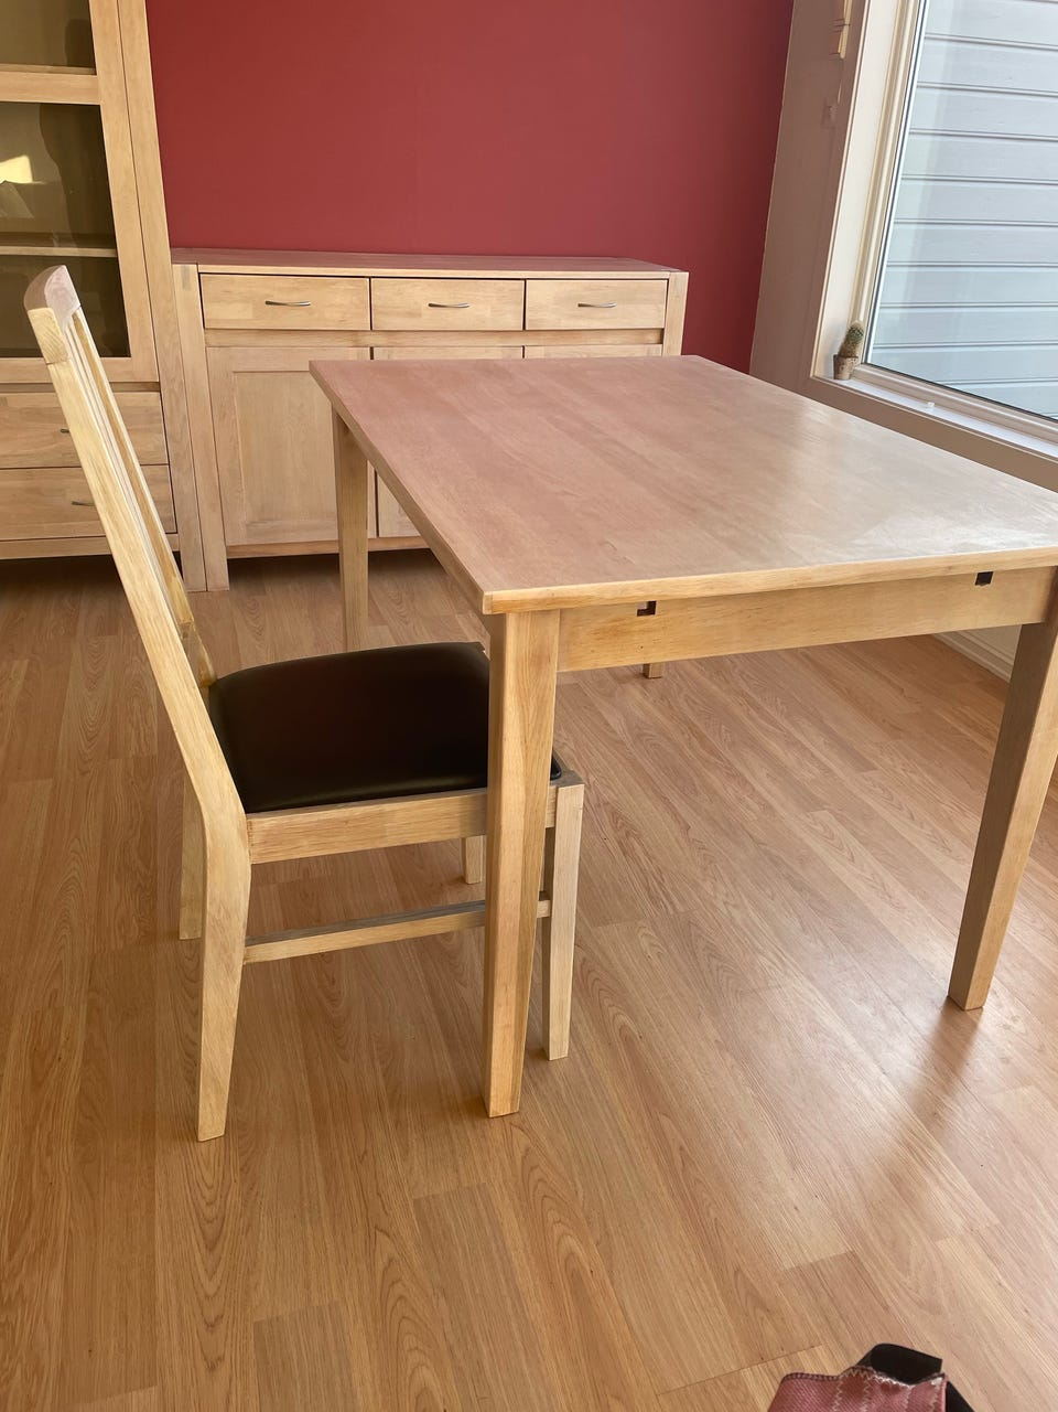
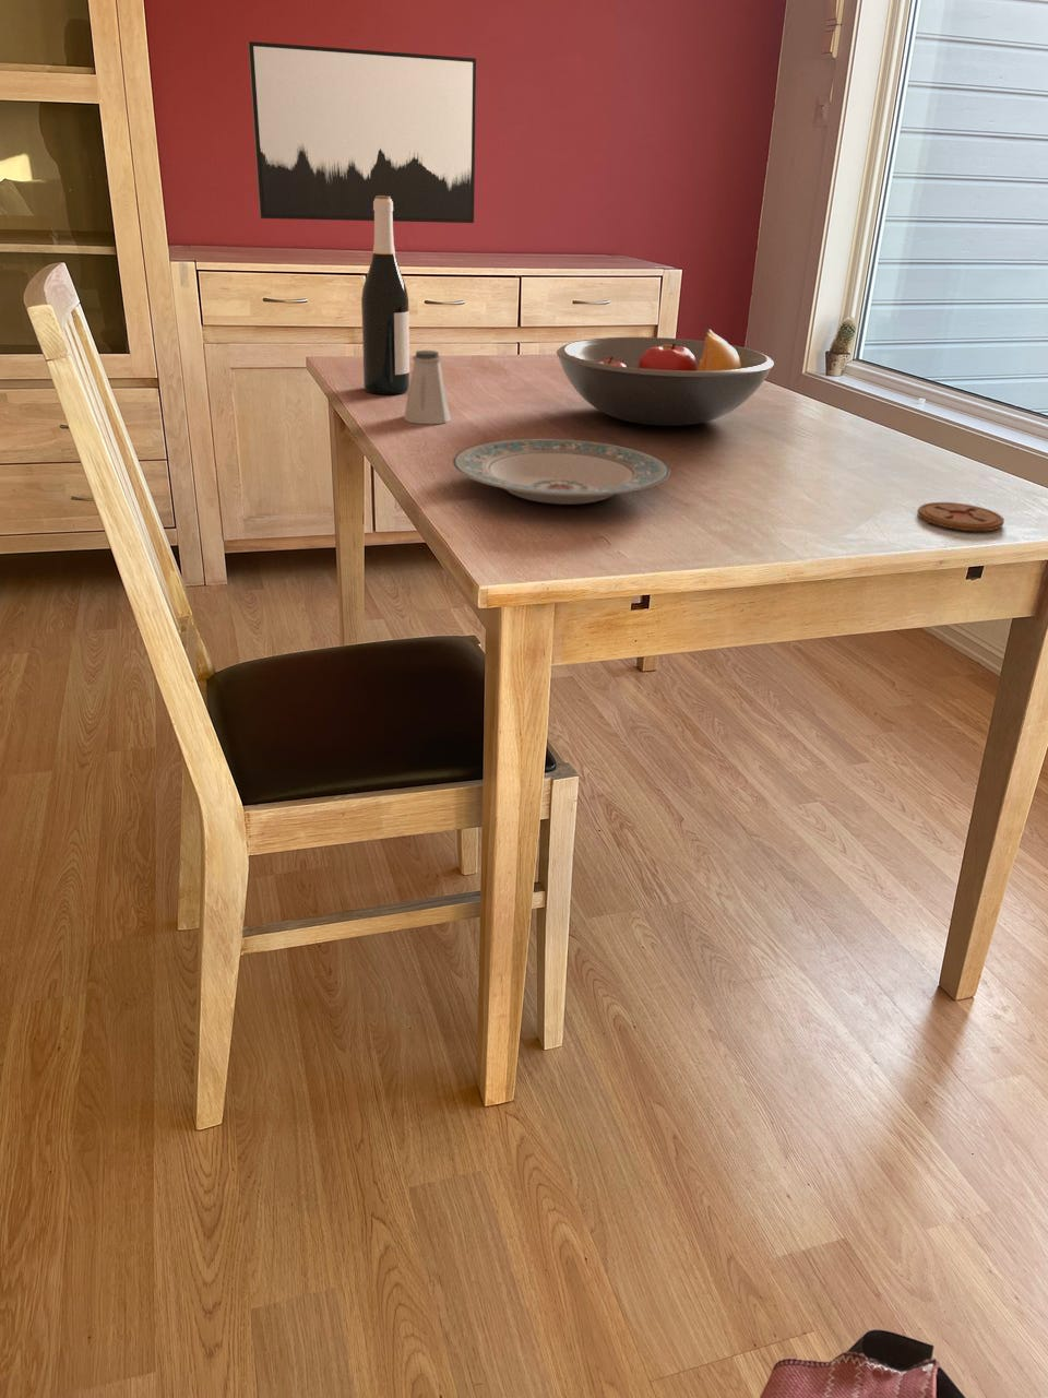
+ coaster [916,501,1005,532]
+ saltshaker [403,350,452,425]
+ plate [451,438,670,505]
+ wall art [247,41,477,223]
+ fruit bowl [556,329,775,427]
+ wine bottle [360,196,411,395]
